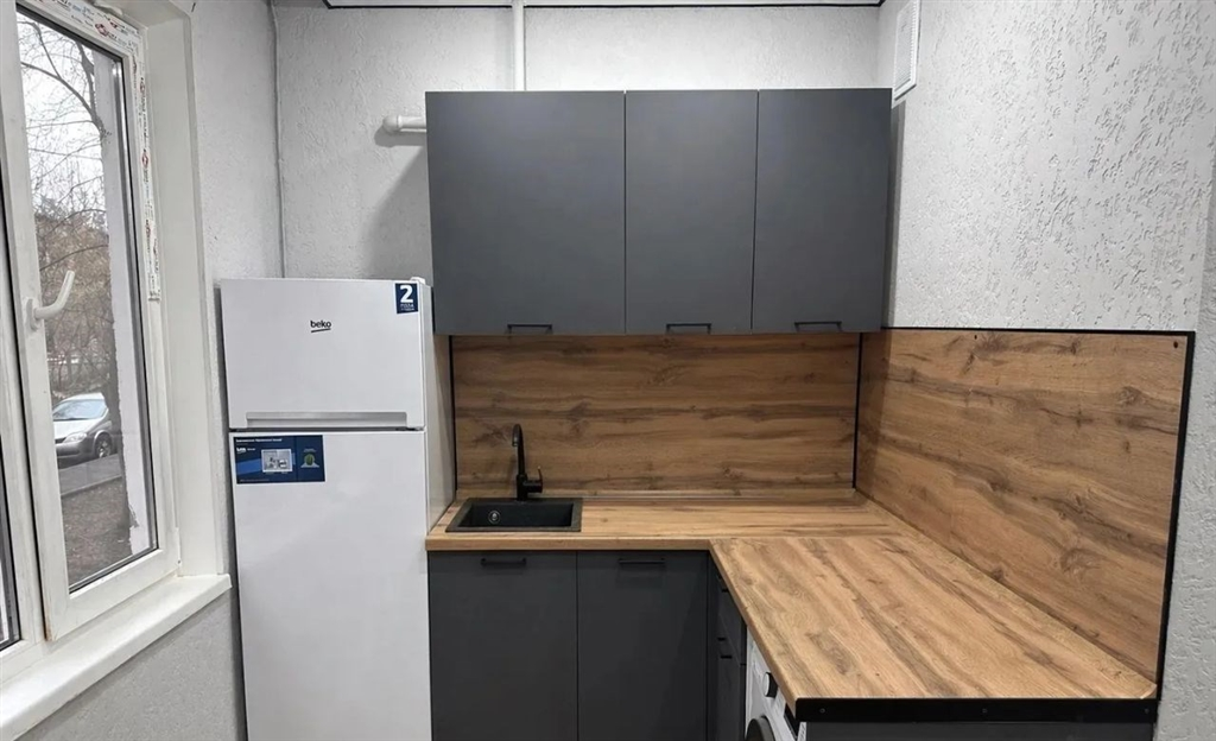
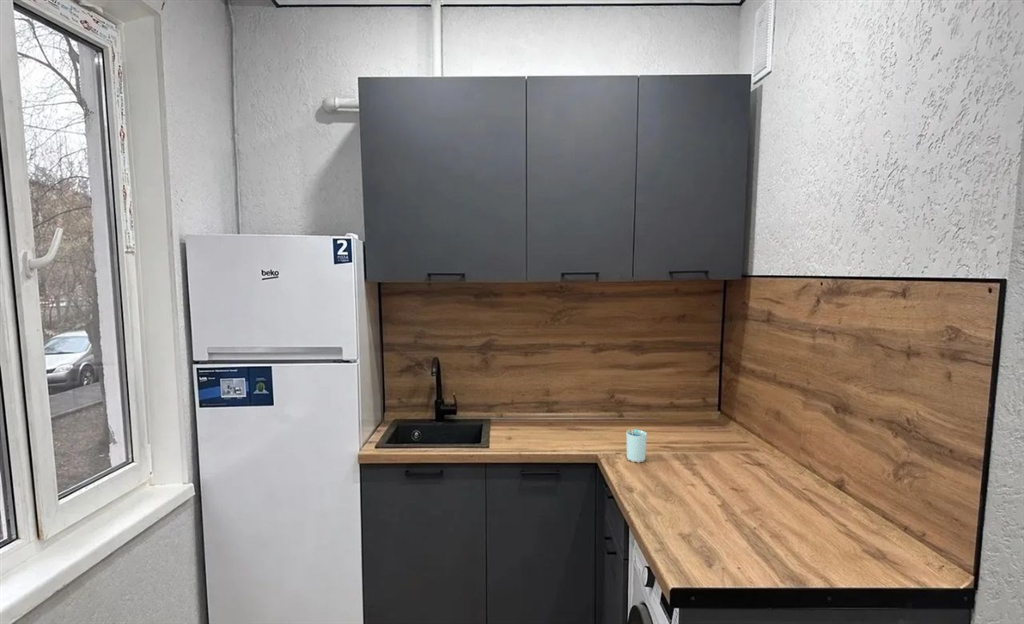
+ cup [625,428,648,464]
